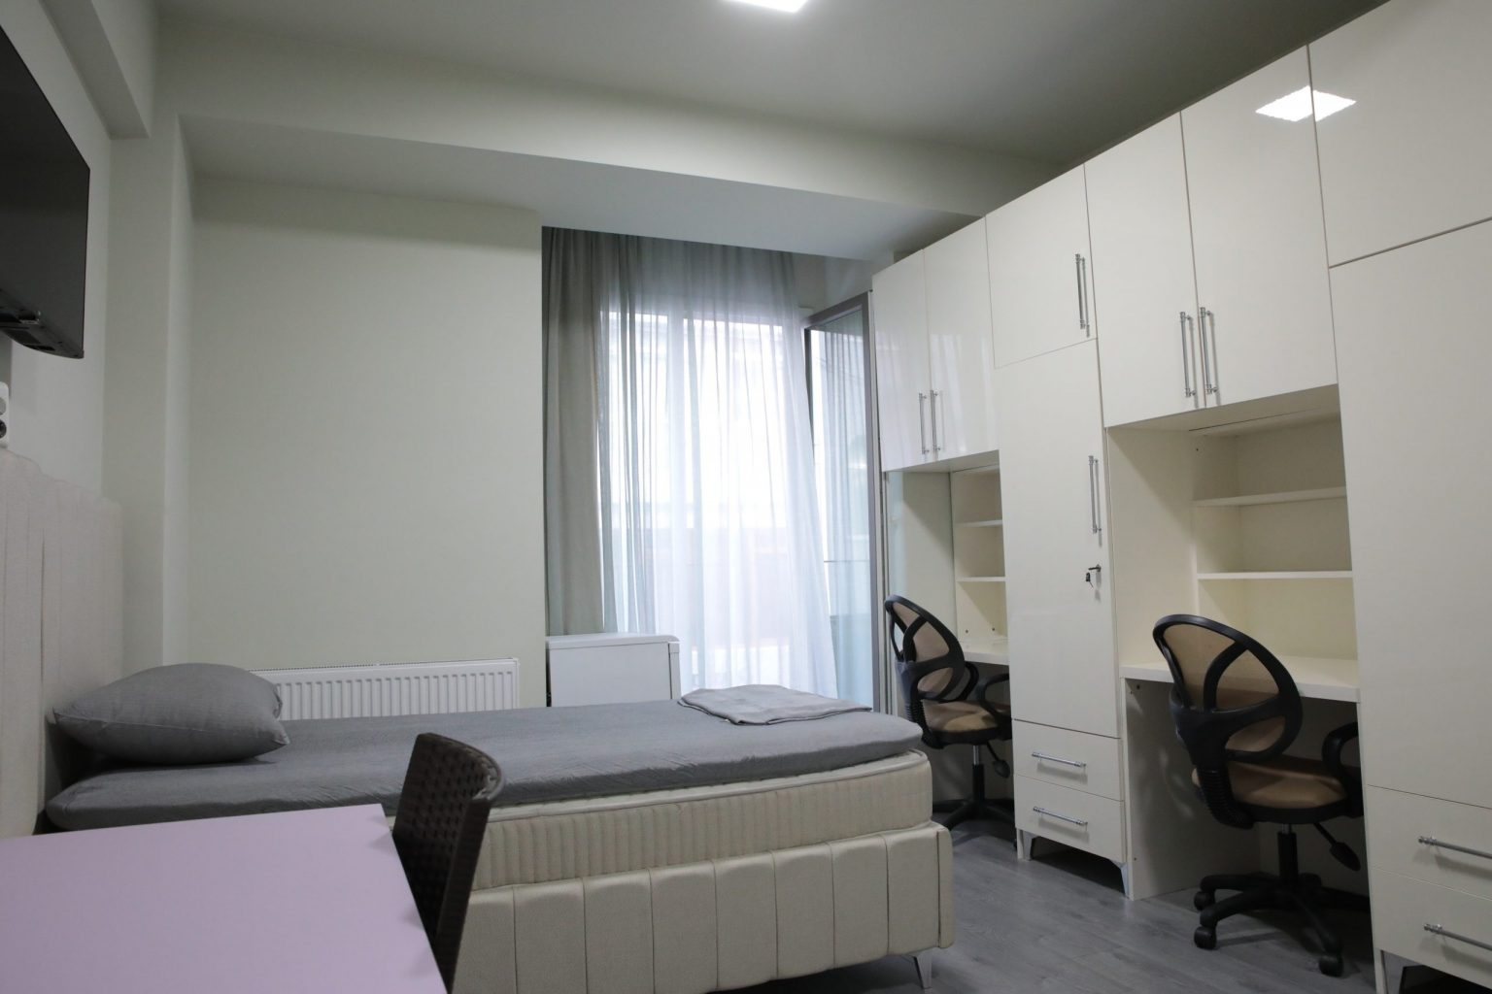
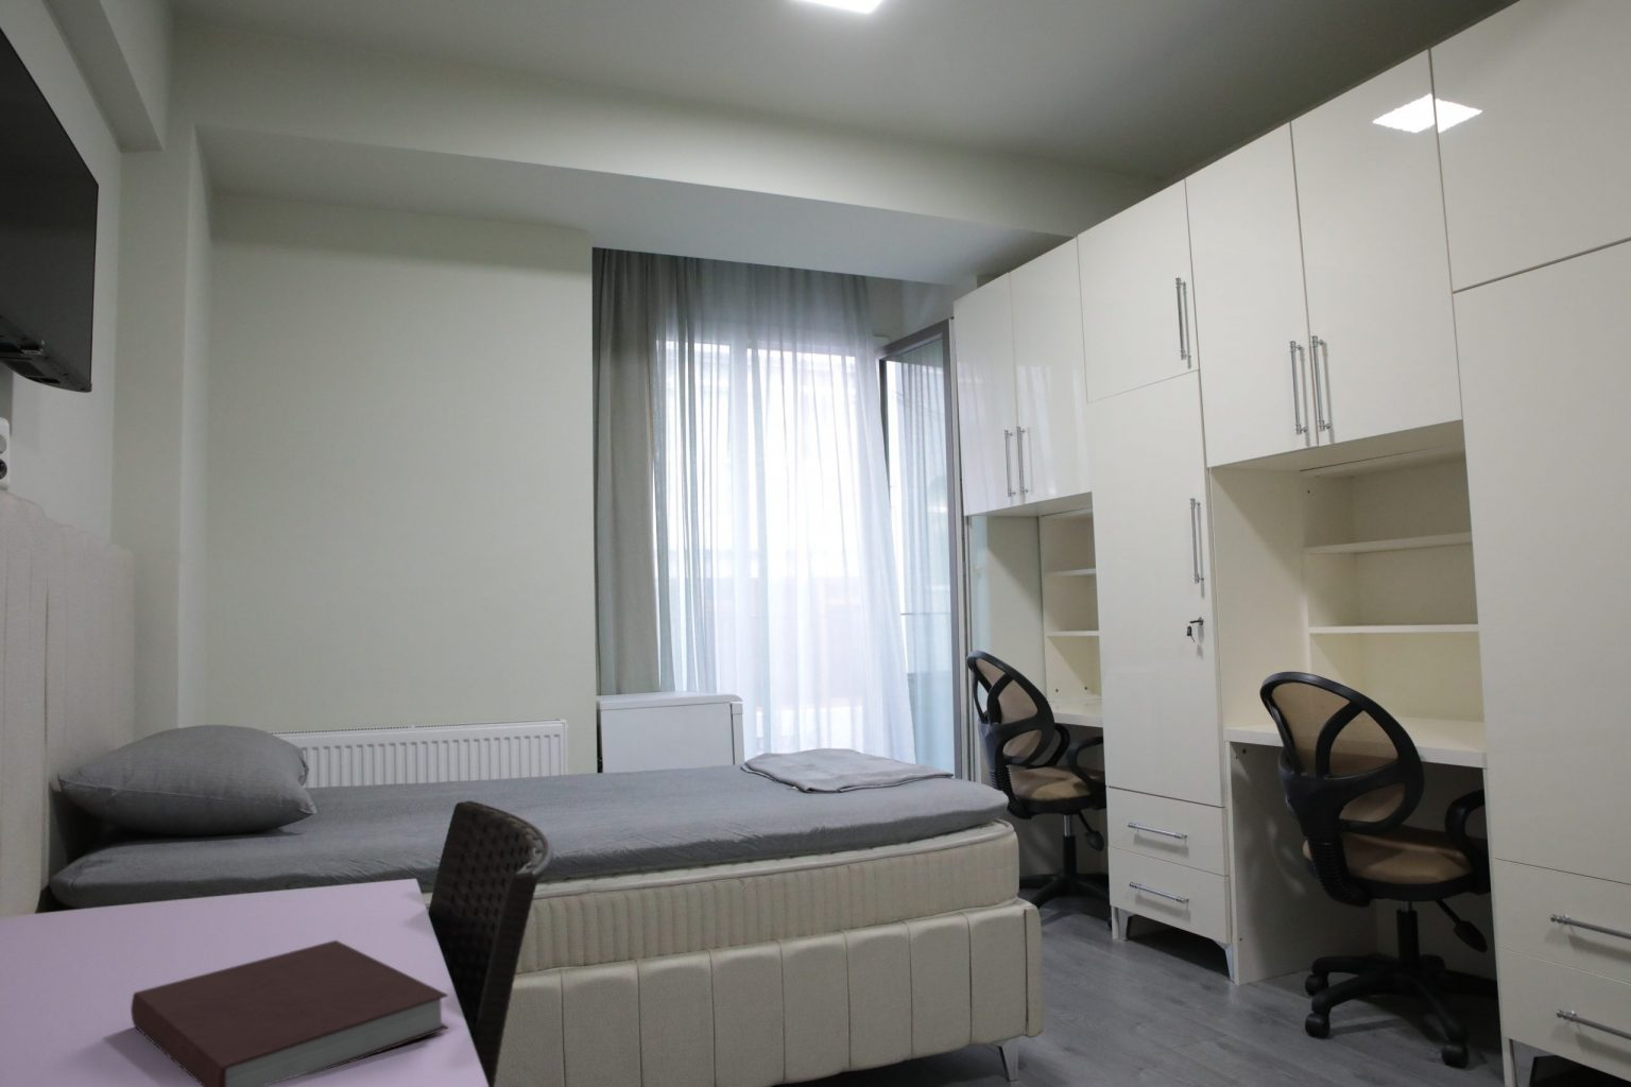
+ notebook [130,939,449,1087]
